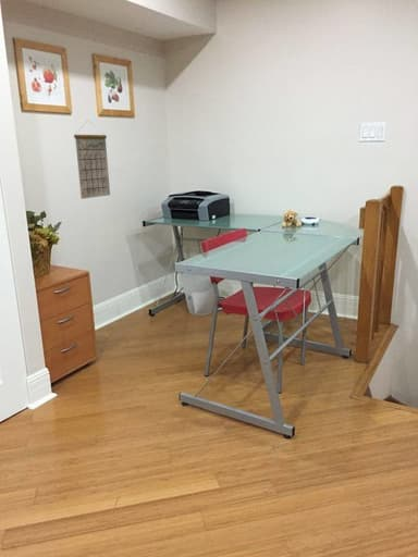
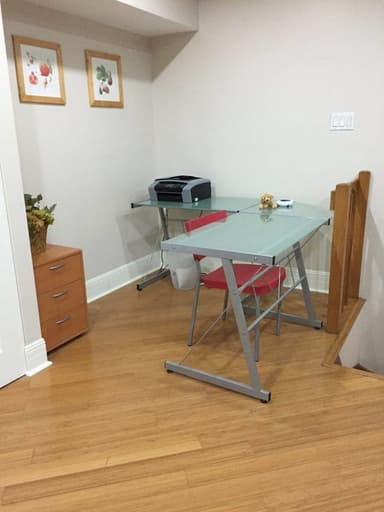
- calendar [73,119,111,200]
